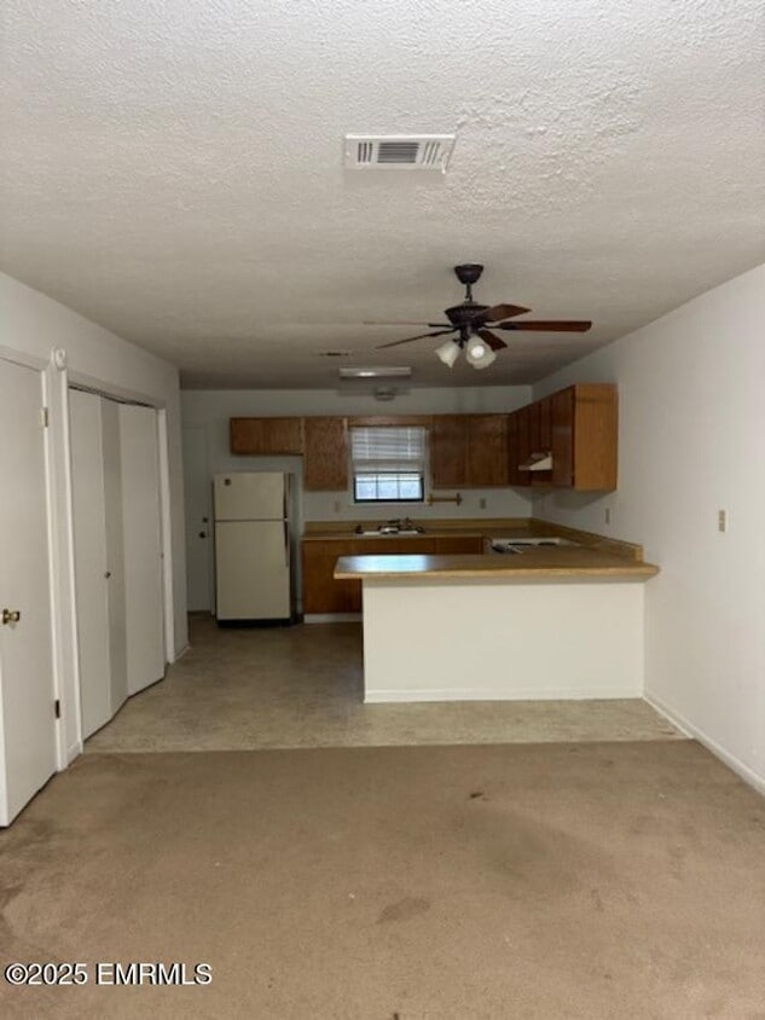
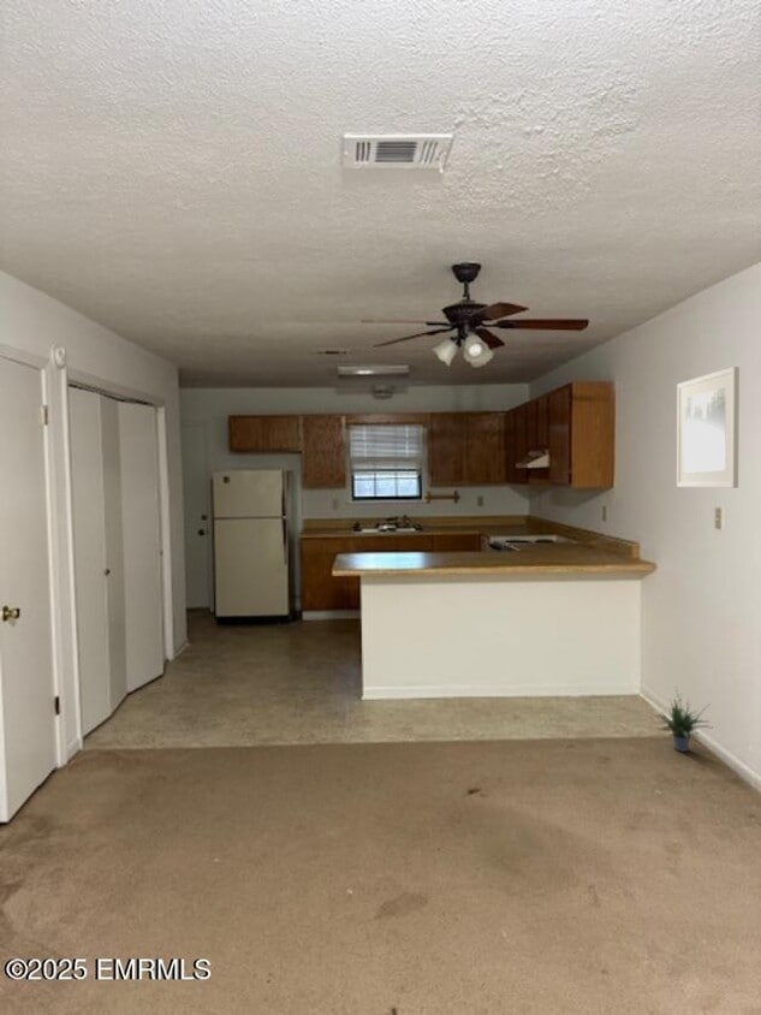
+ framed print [676,366,741,489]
+ potted plant [653,687,712,753]
